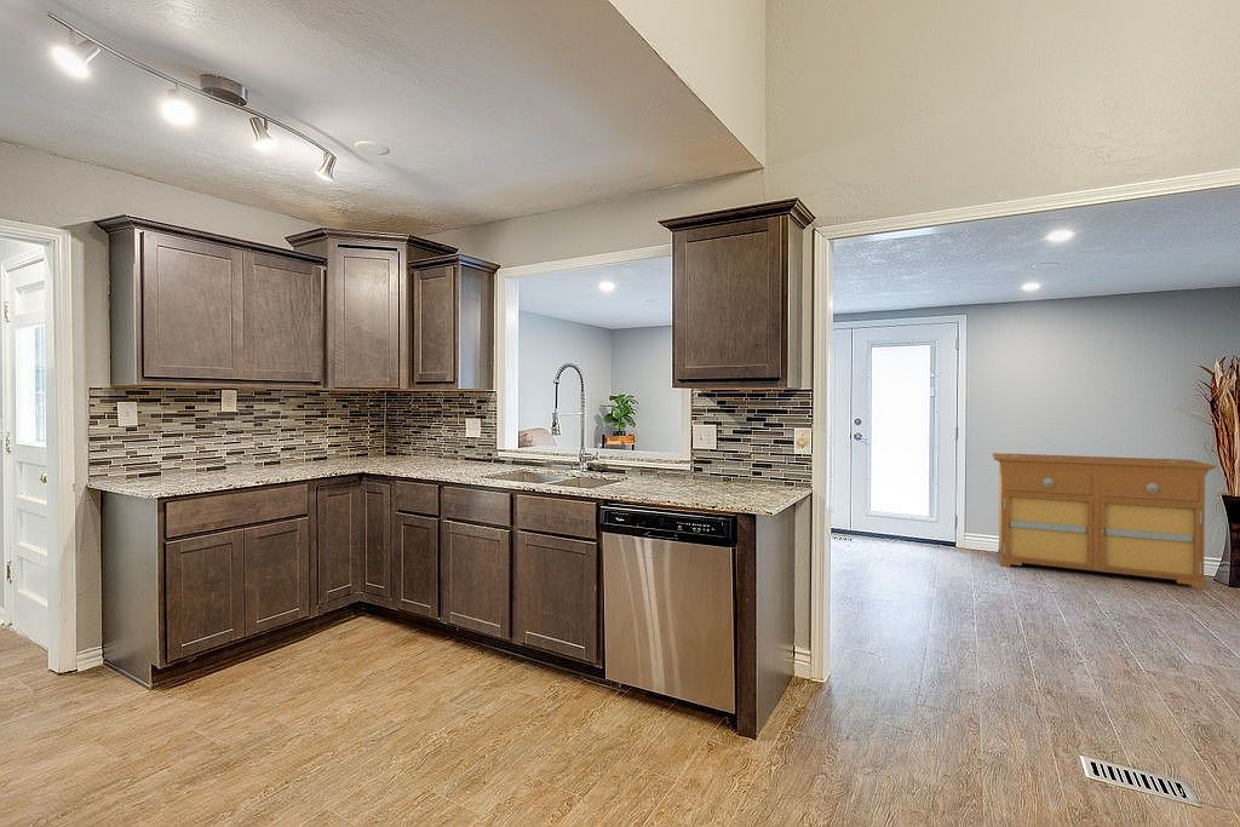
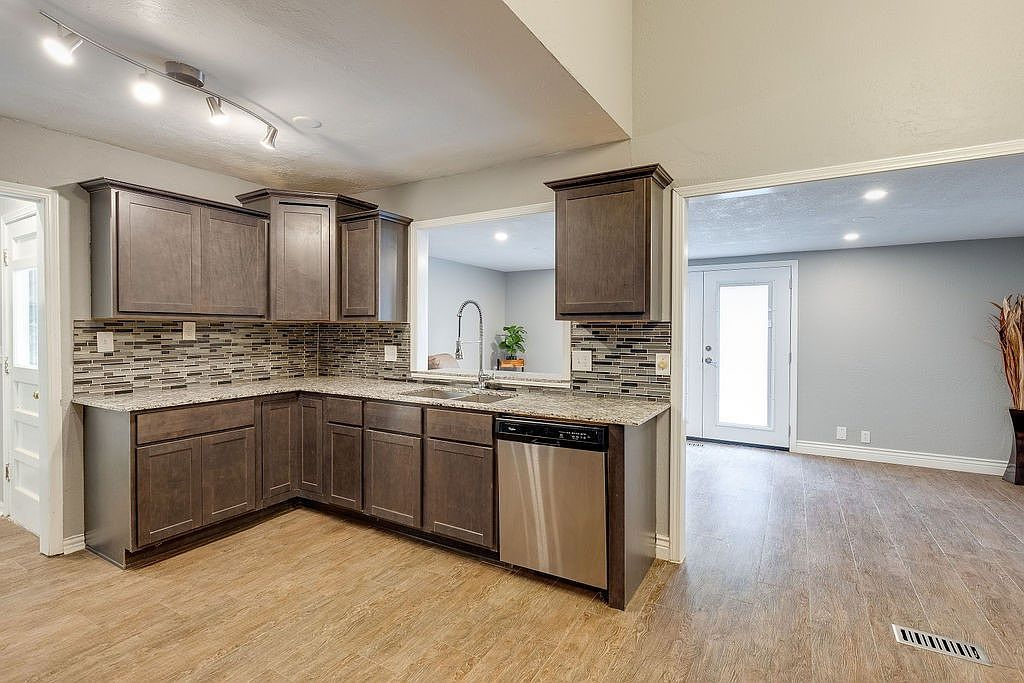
- sideboard [992,452,1218,591]
